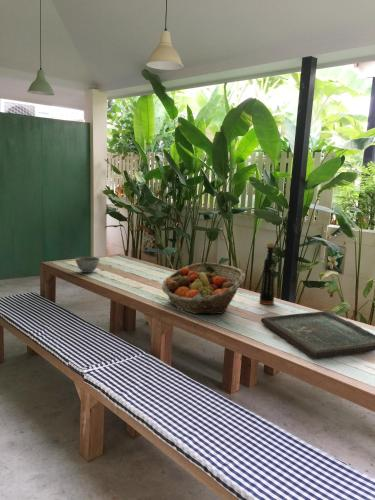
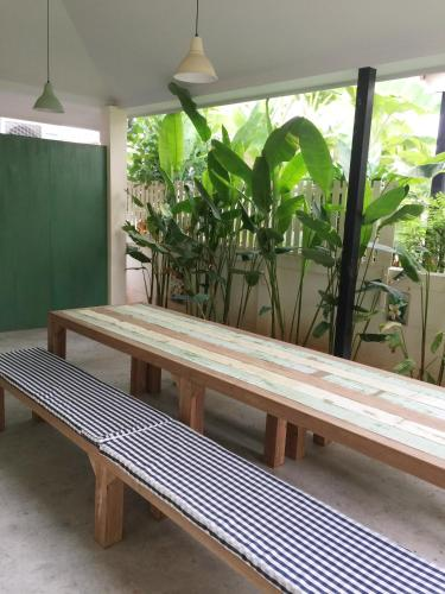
- bottle [258,242,276,306]
- bowl [75,255,100,274]
- board game [260,310,375,360]
- fruit basket [161,261,246,315]
